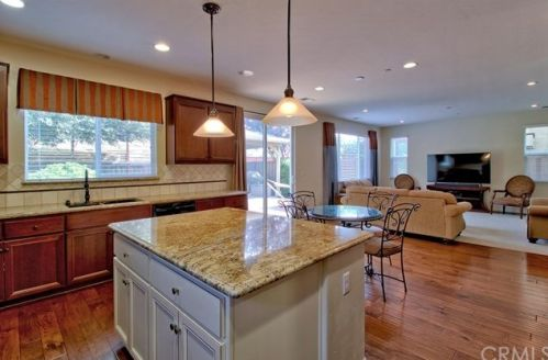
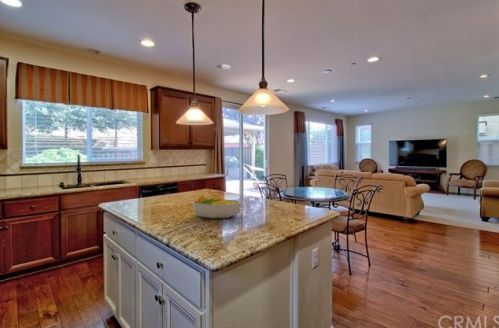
+ fruit bowl [191,194,242,219]
